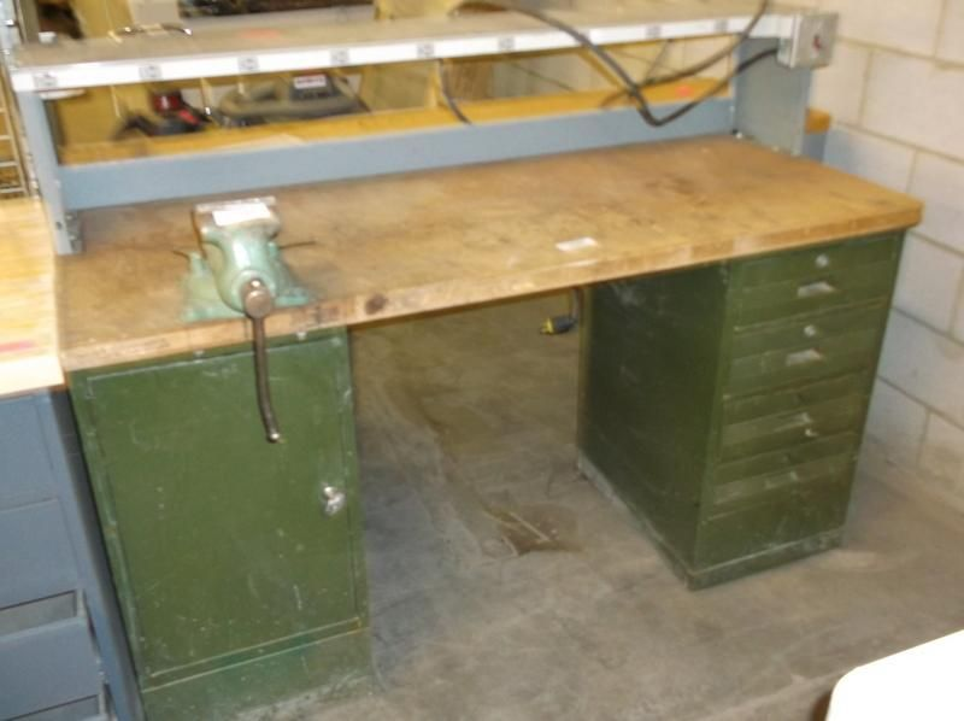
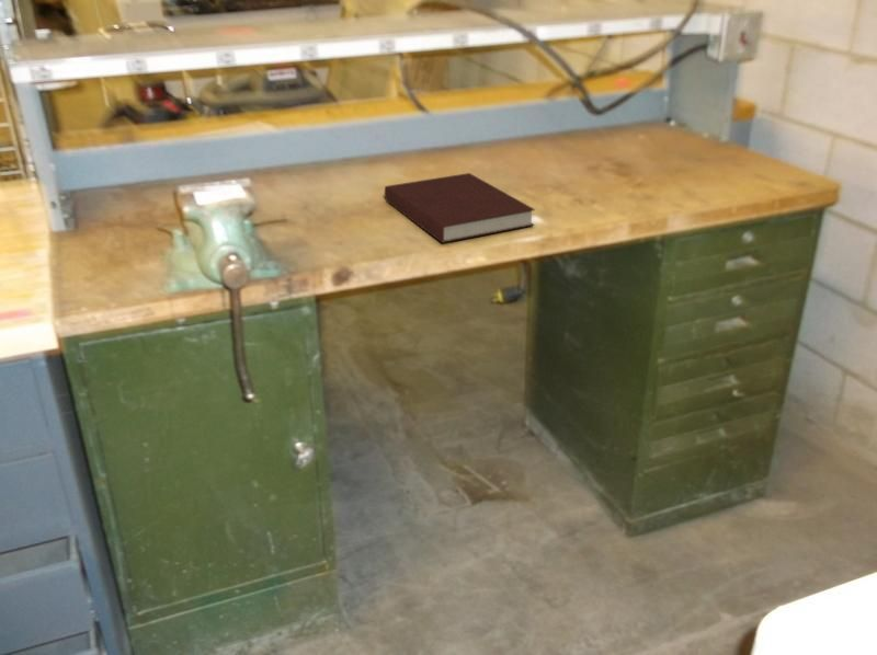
+ notebook [384,172,536,244]
